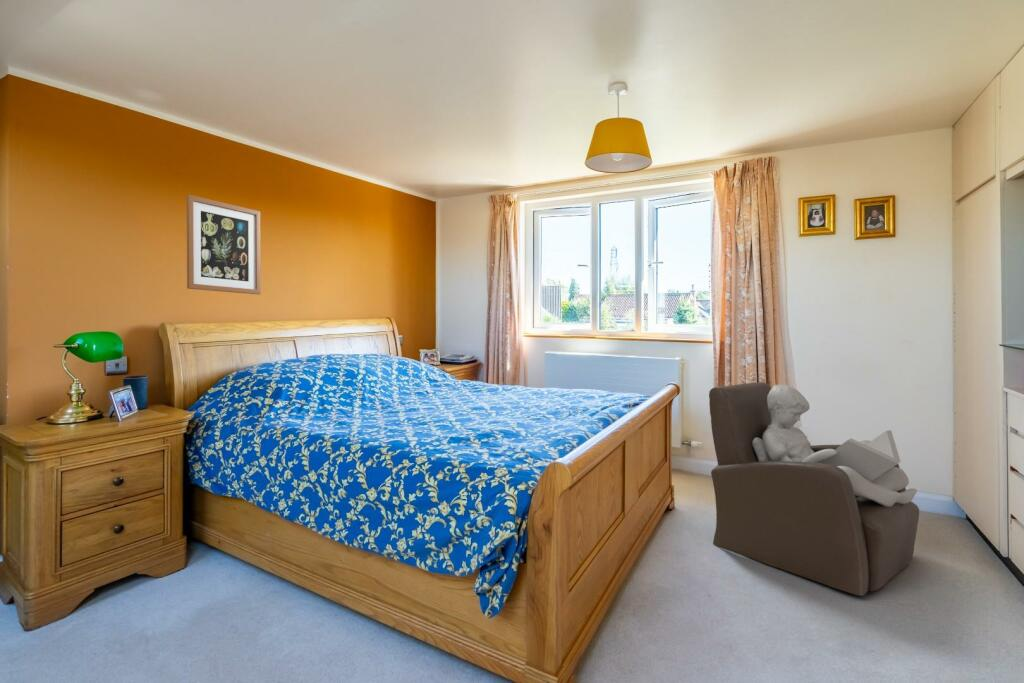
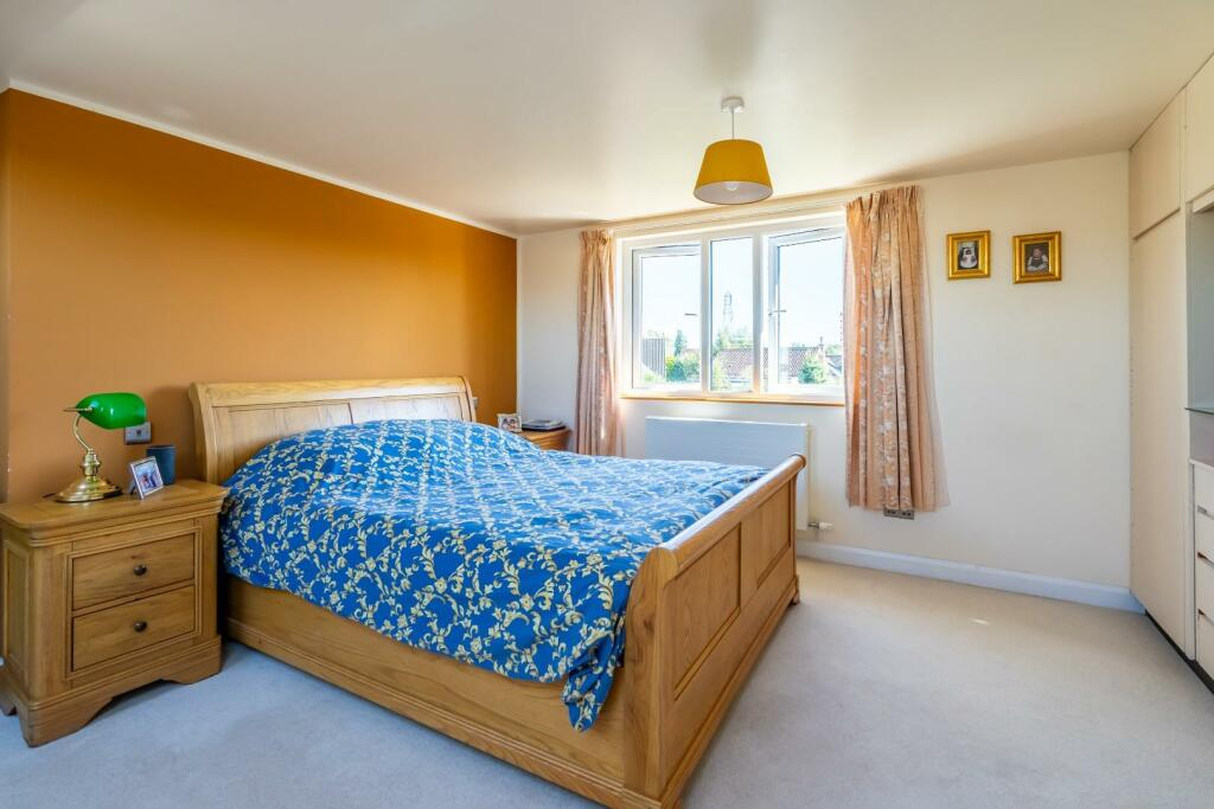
- armchair [708,381,920,597]
- wall art [186,194,262,296]
